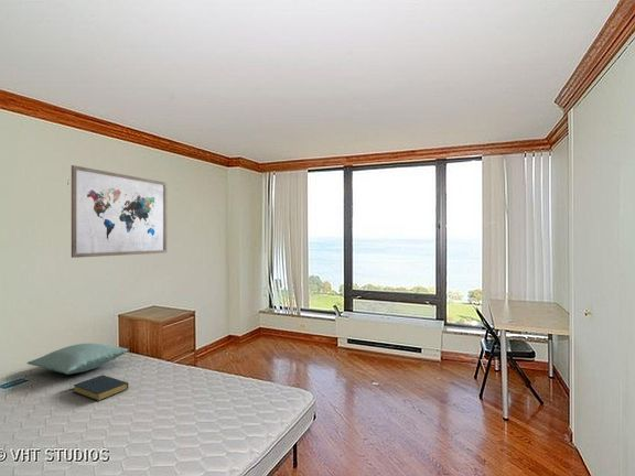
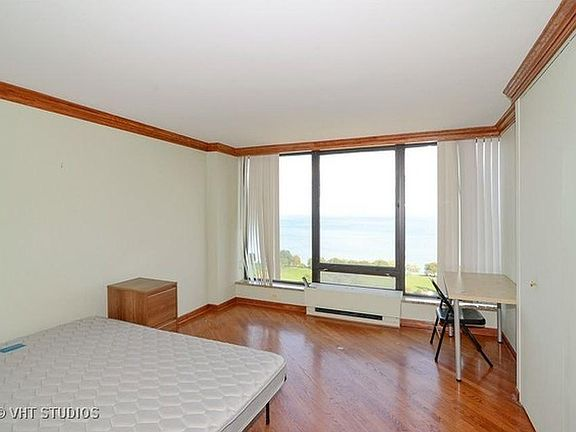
- pillow [25,343,129,375]
- wall art [71,164,168,259]
- hardback book [72,374,129,402]
